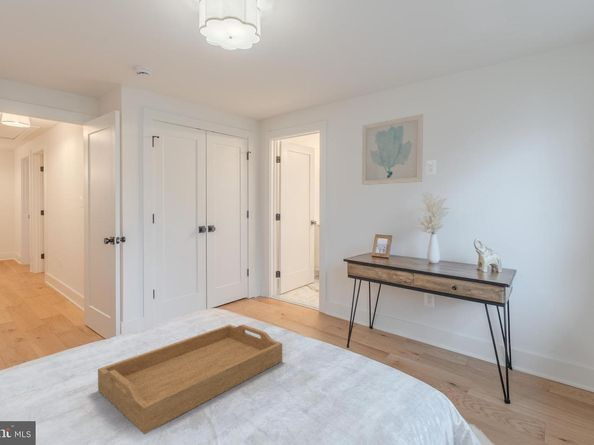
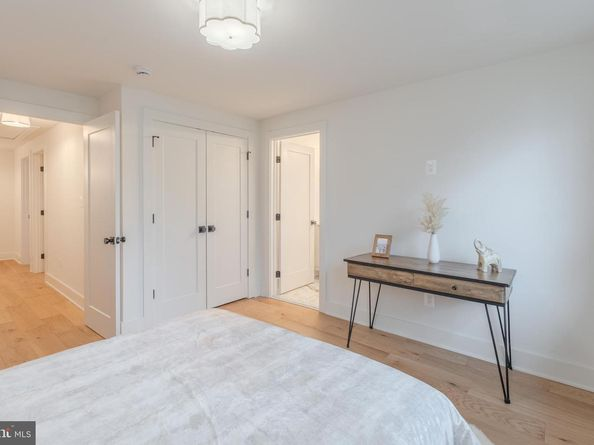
- serving tray [97,324,283,435]
- wall art [361,113,424,186]
